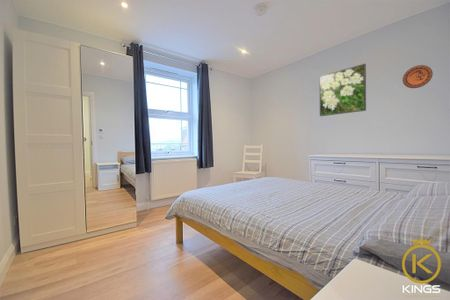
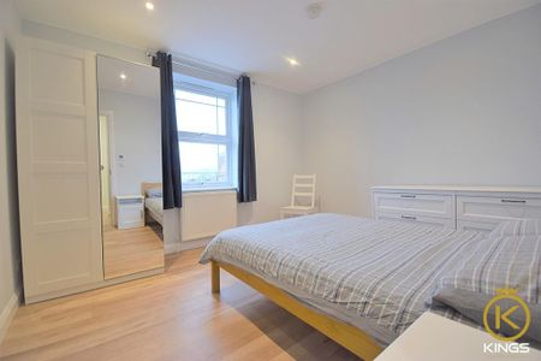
- decorative plate [402,64,434,89]
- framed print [318,63,367,117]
